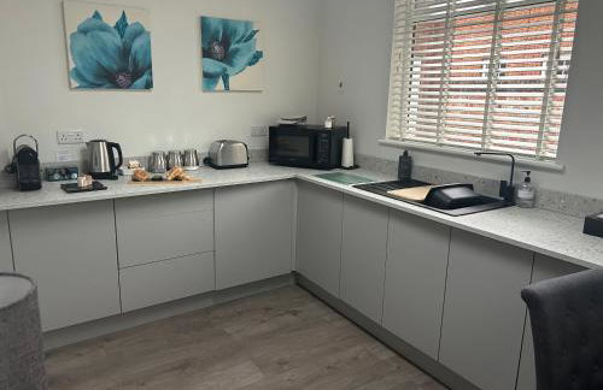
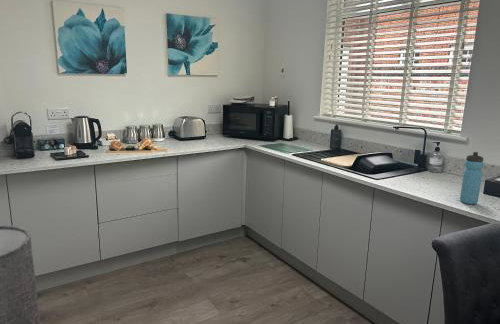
+ water bottle [459,151,484,205]
